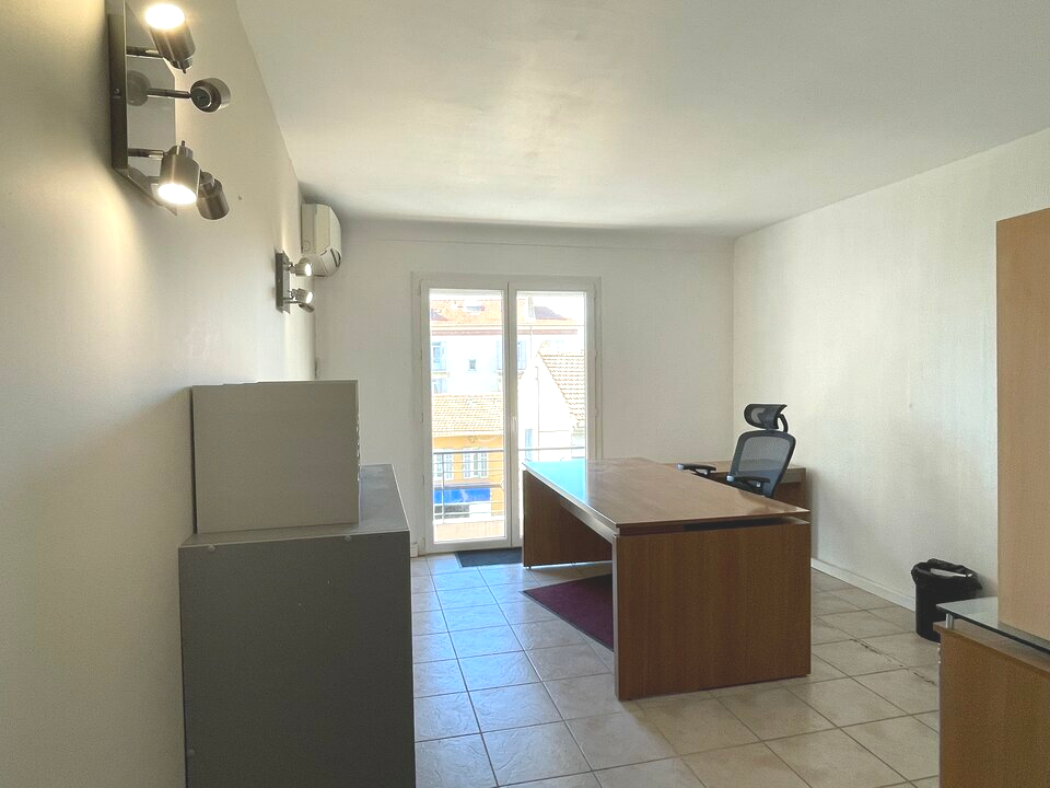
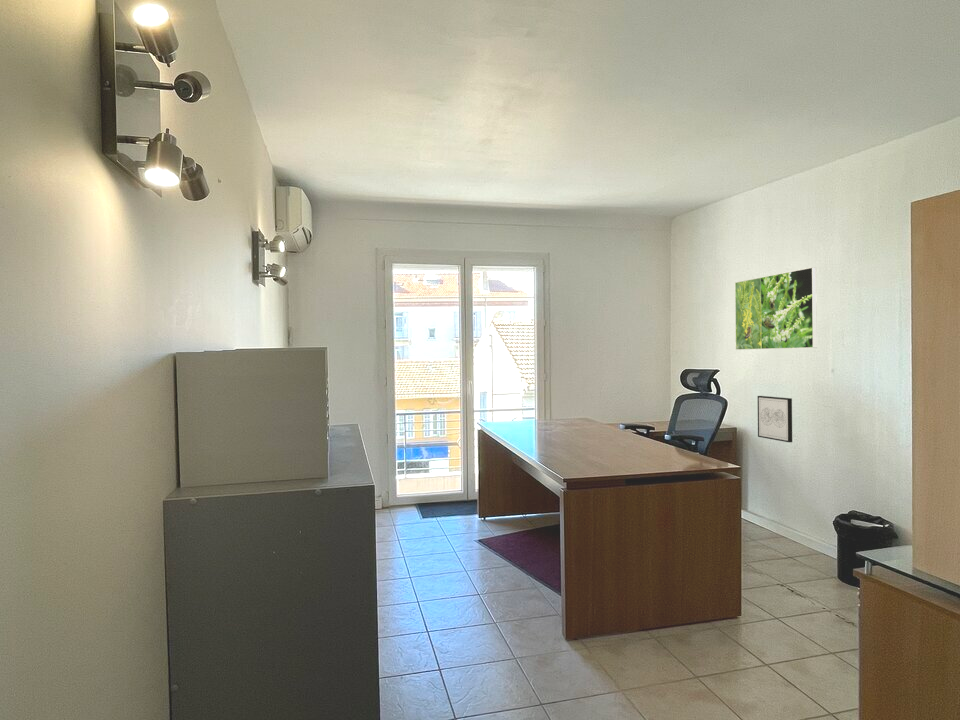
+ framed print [734,266,818,351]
+ wall art [757,395,793,443]
